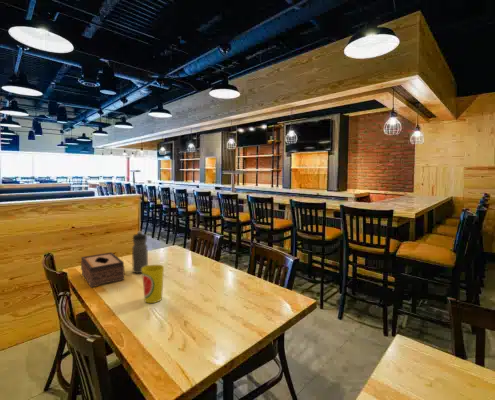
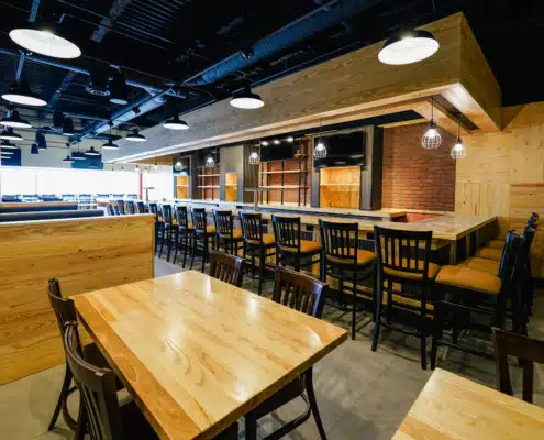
- cup [141,264,165,304]
- water bottle [131,231,149,274]
- tissue box [80,251,126,288]
